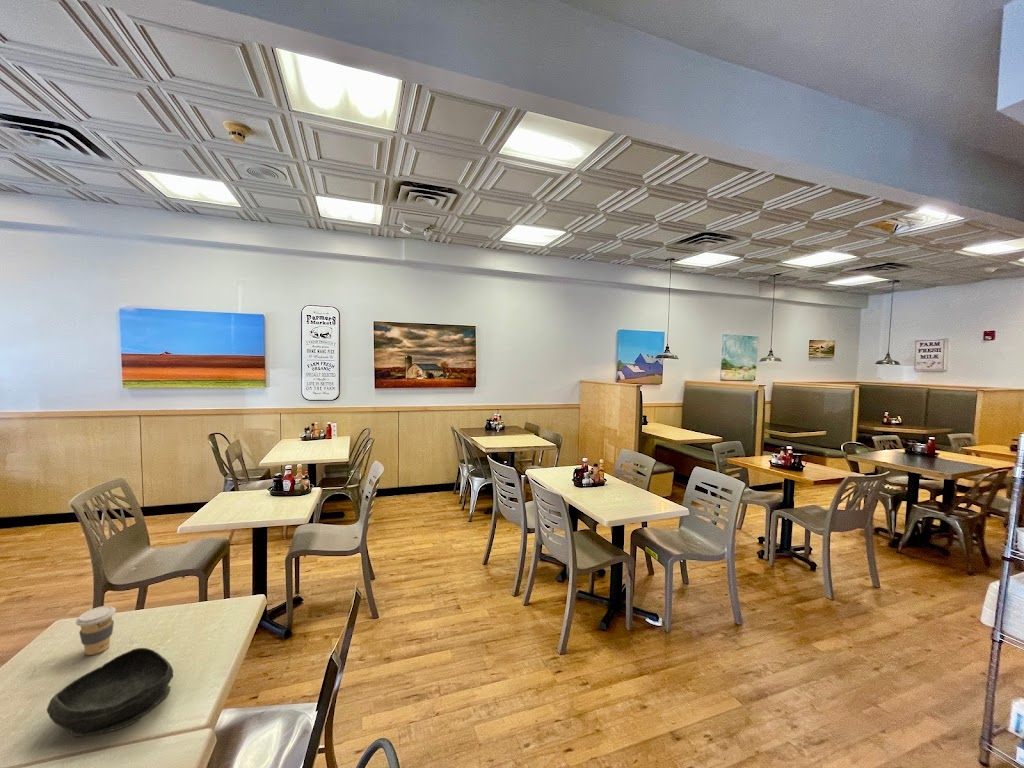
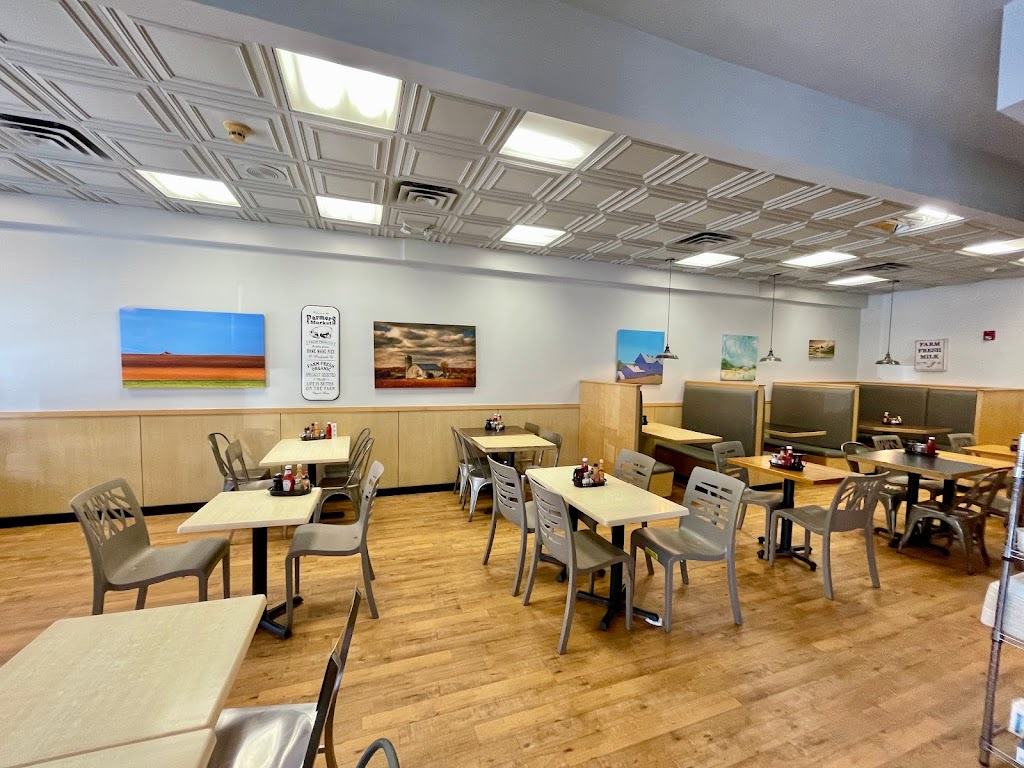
- bowl [46,647,174,739]
- coffee cup [75,605,117,656]
